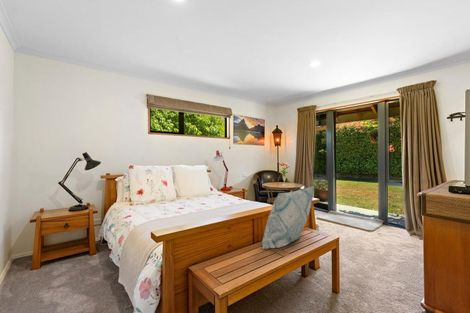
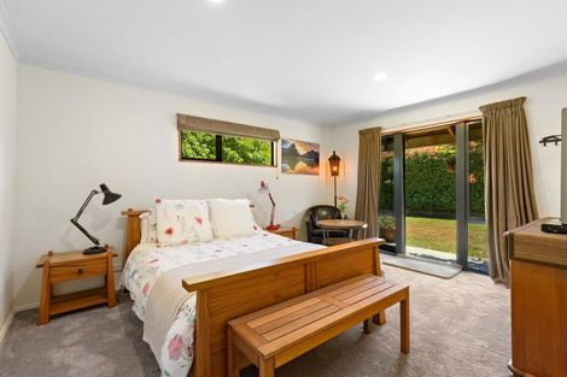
- decorative pillow [261,186,314,250]
